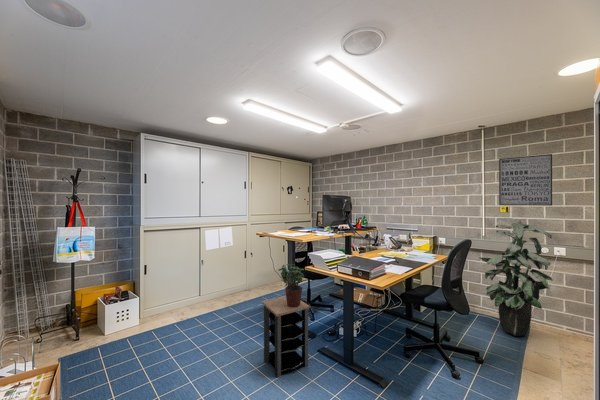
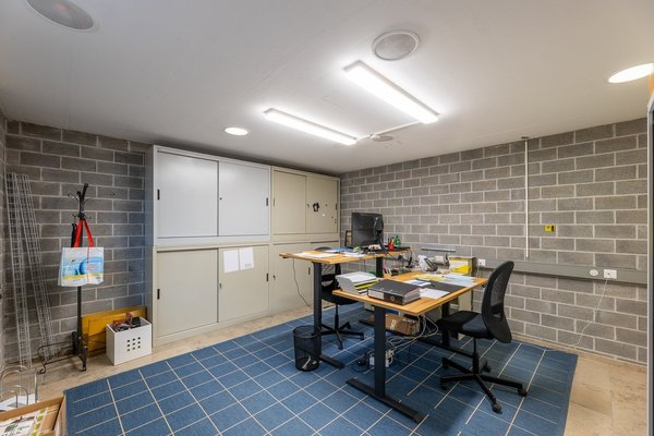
- potted plant [278,263,305,307]
- indoor plant [478,217,554,337]
- wall art [498,153,553,206]
- side table [261,295,311,379]
